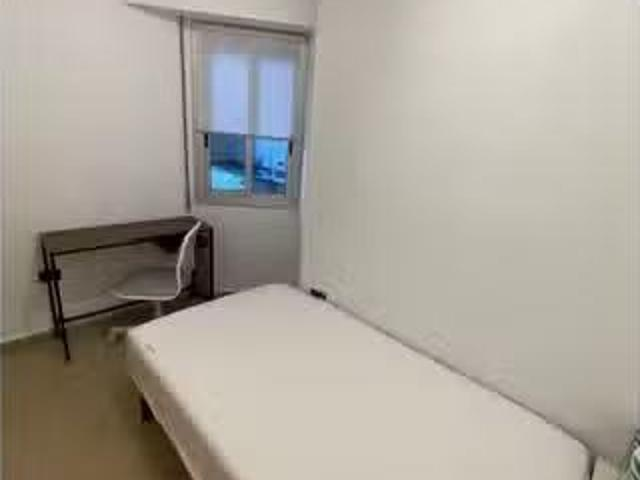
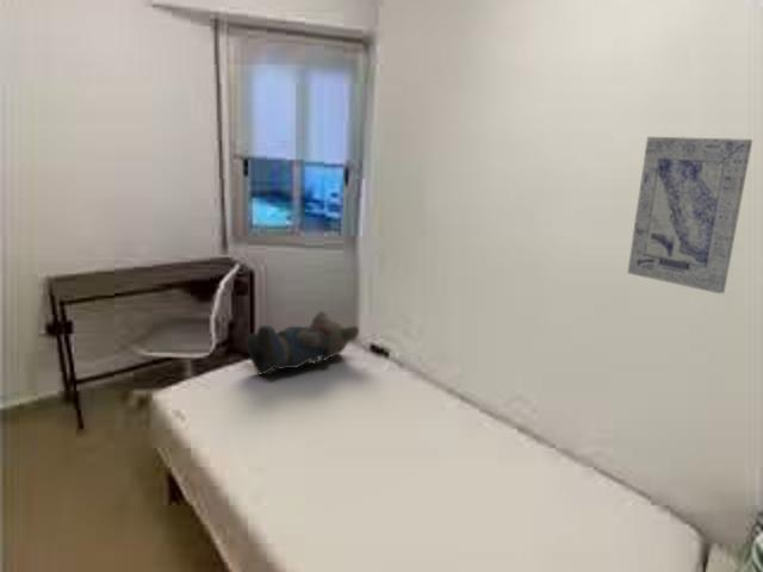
+ teddy bear [244,310,360,377]
+ wall art [626,136,753,294]
